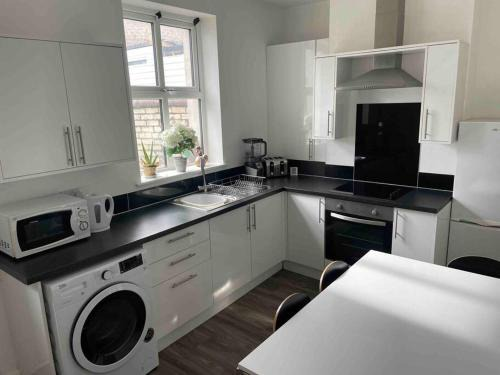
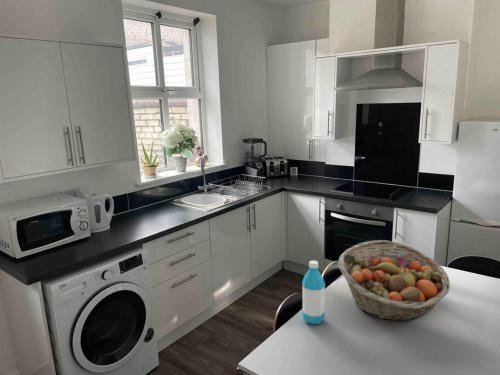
+ water bottle [301,260,326,325]
+ fruit basket [337,239,451,322]
